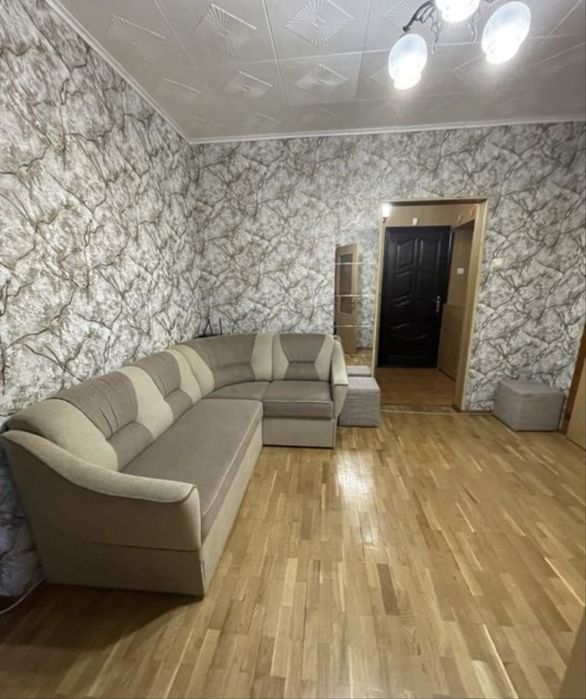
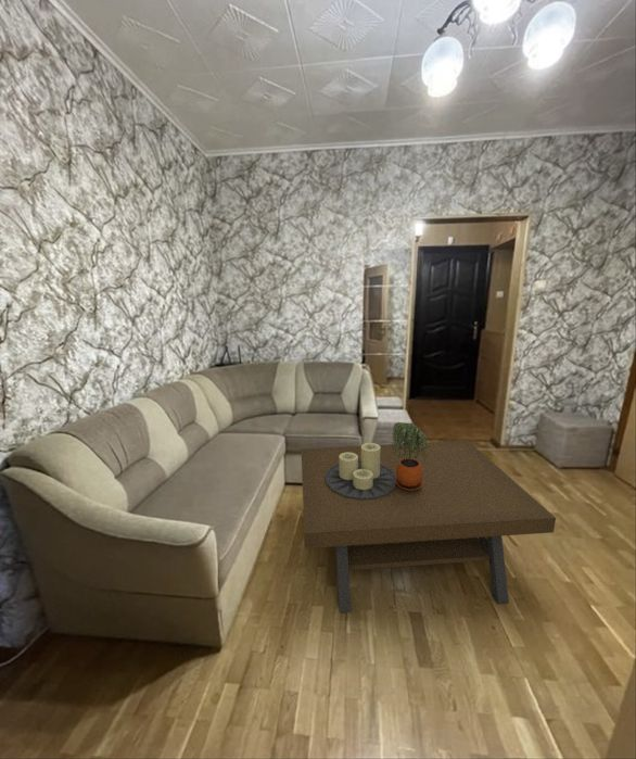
+ coffee table [300,440,557,615]
+ potted plant [391,421,428,491]
